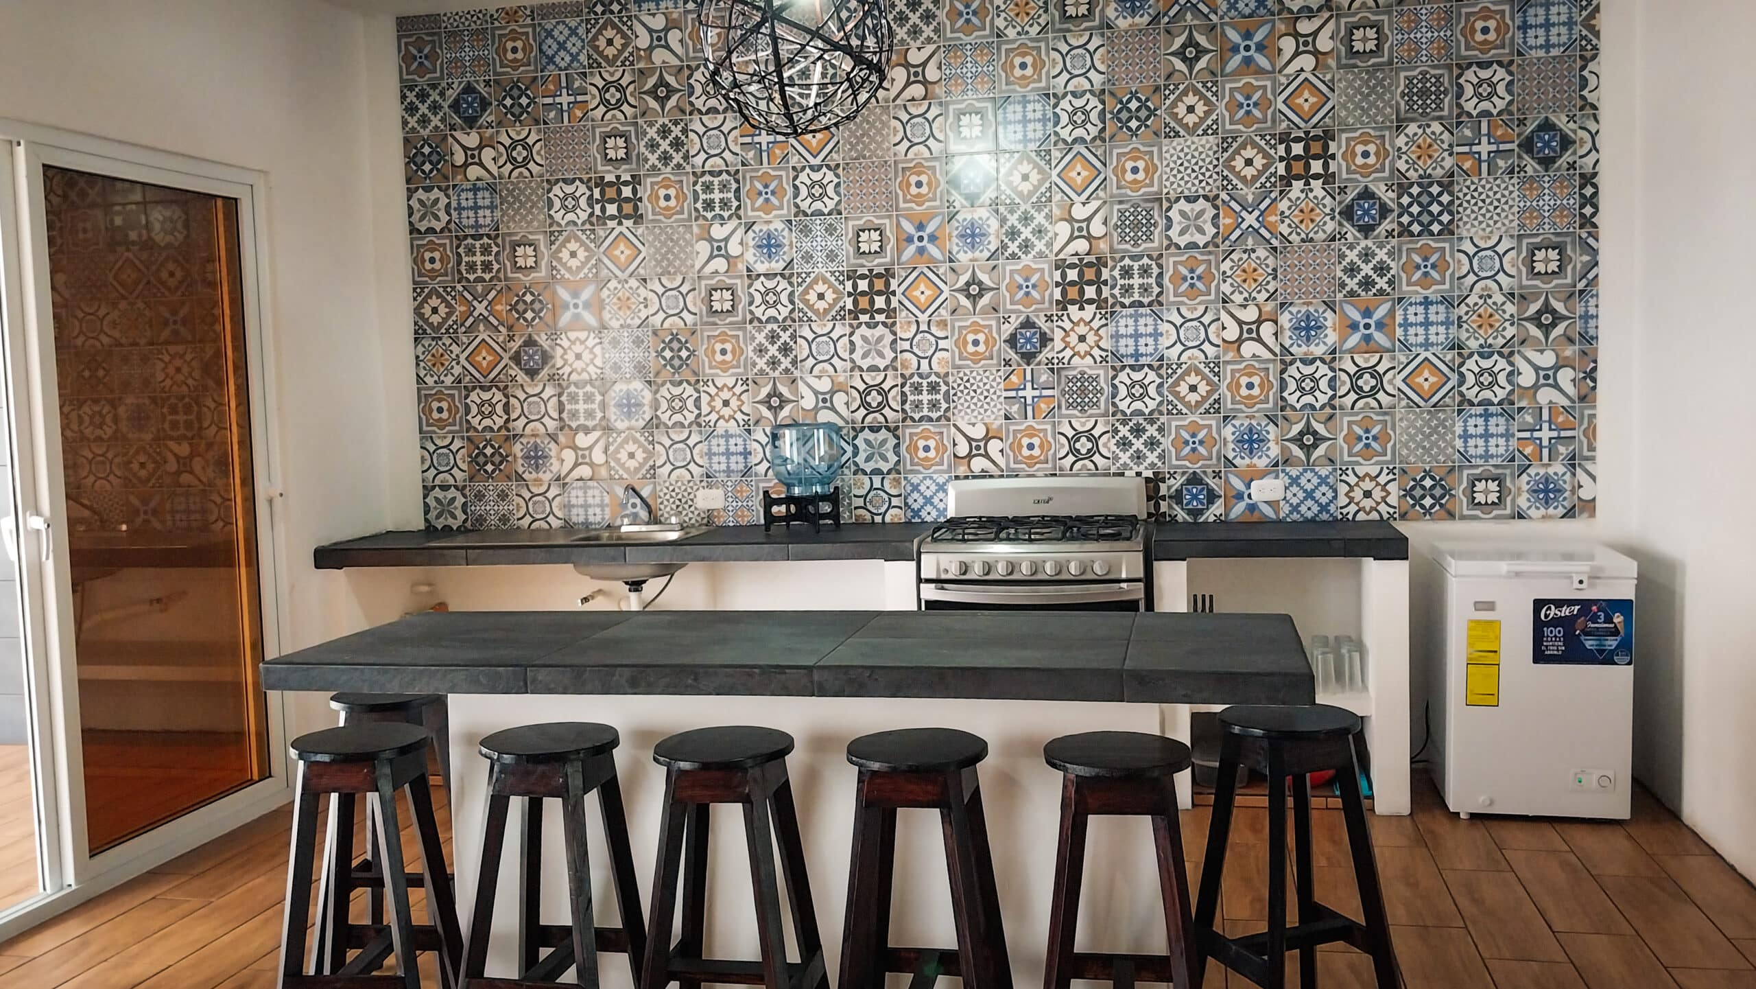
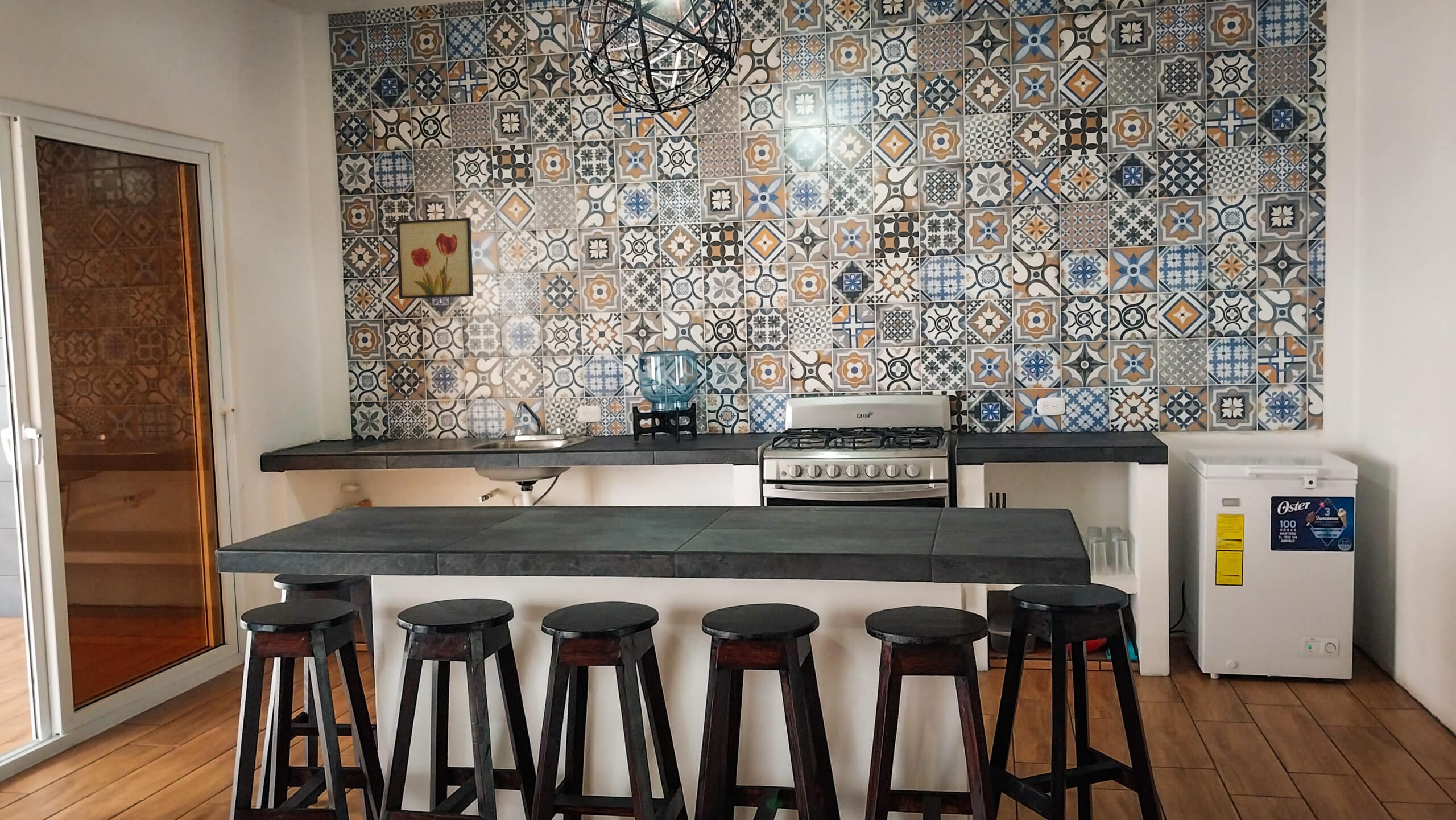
+ wall art [396,217,474,299]
